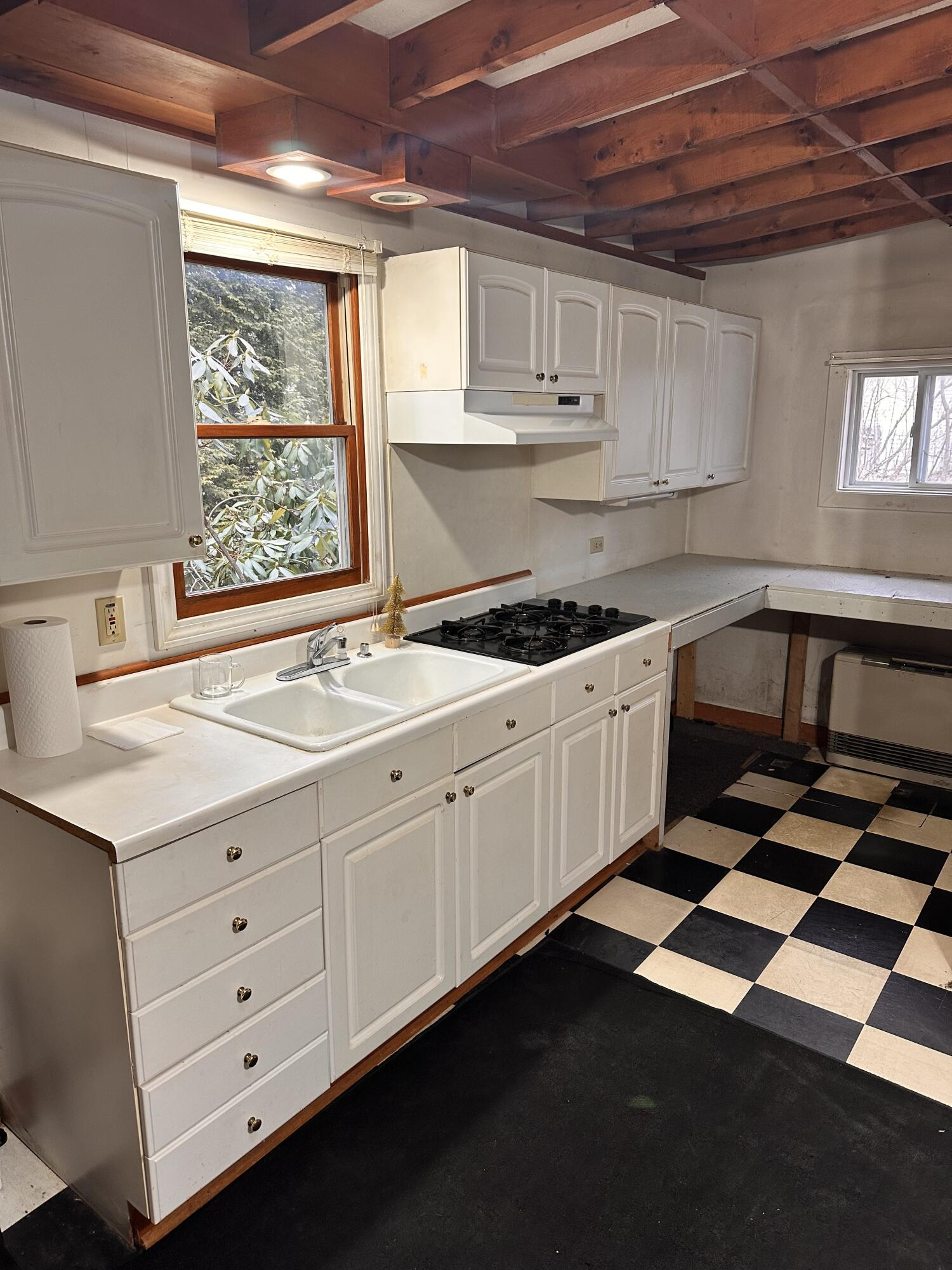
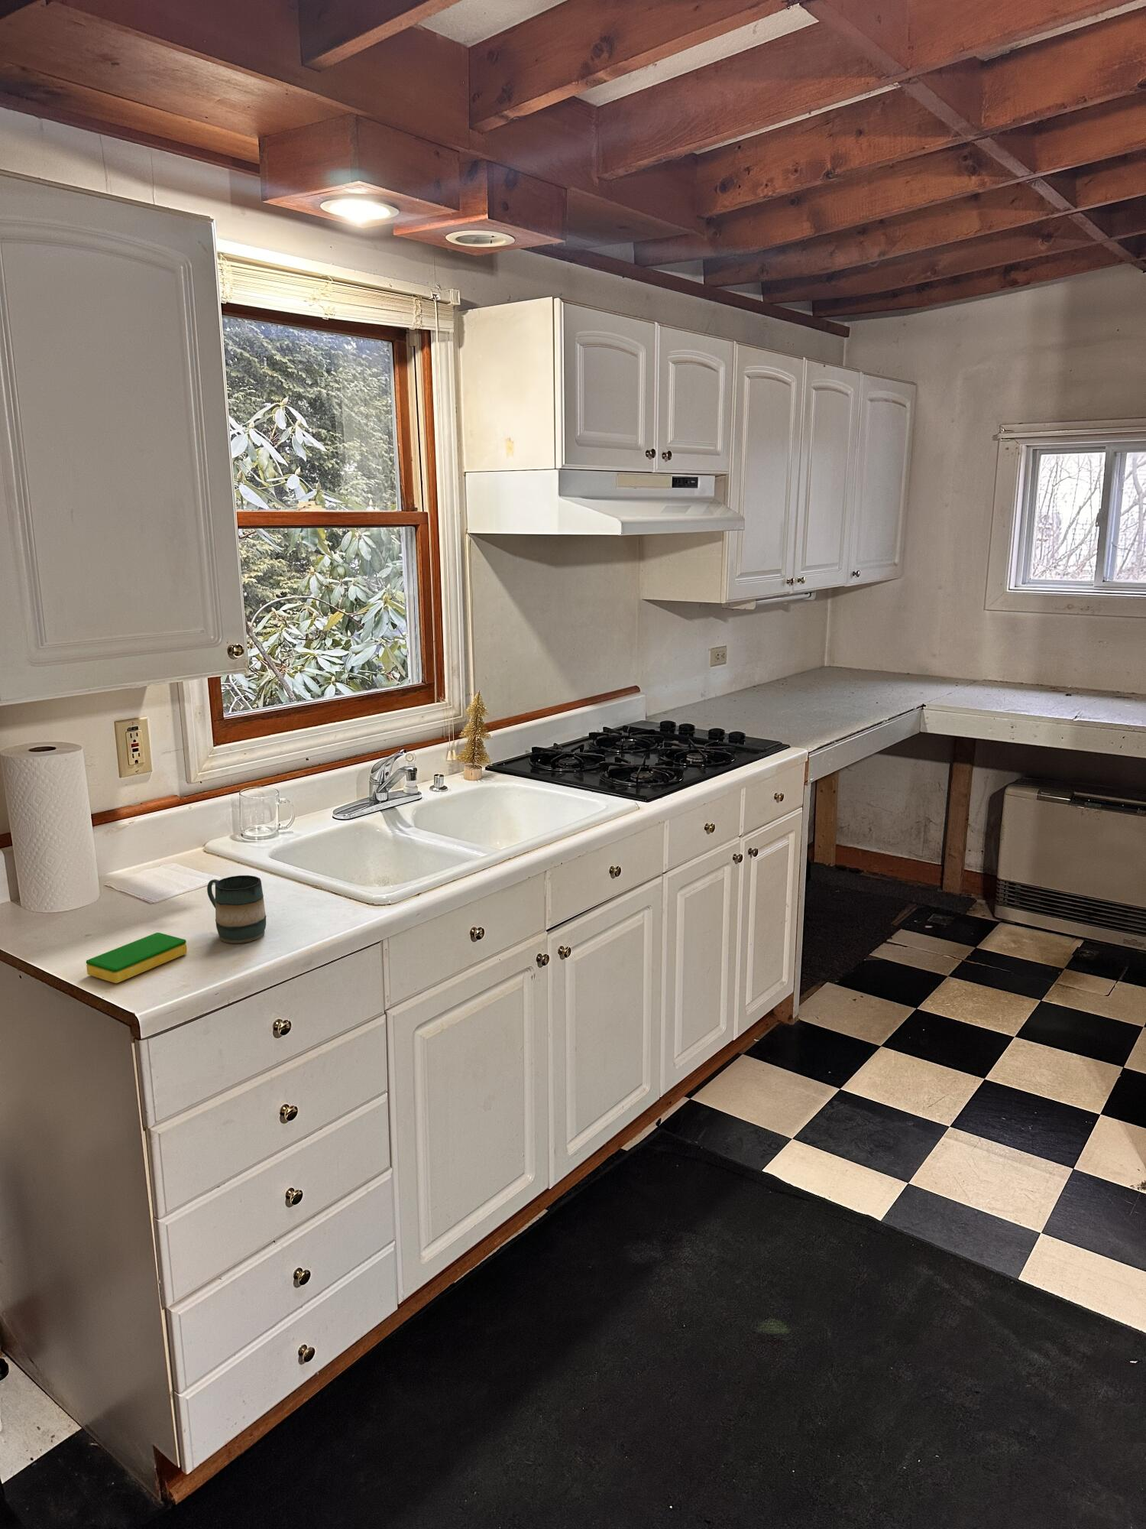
+ dish sponge [85,932,188,984]
+ mug [206,874,266,944]
